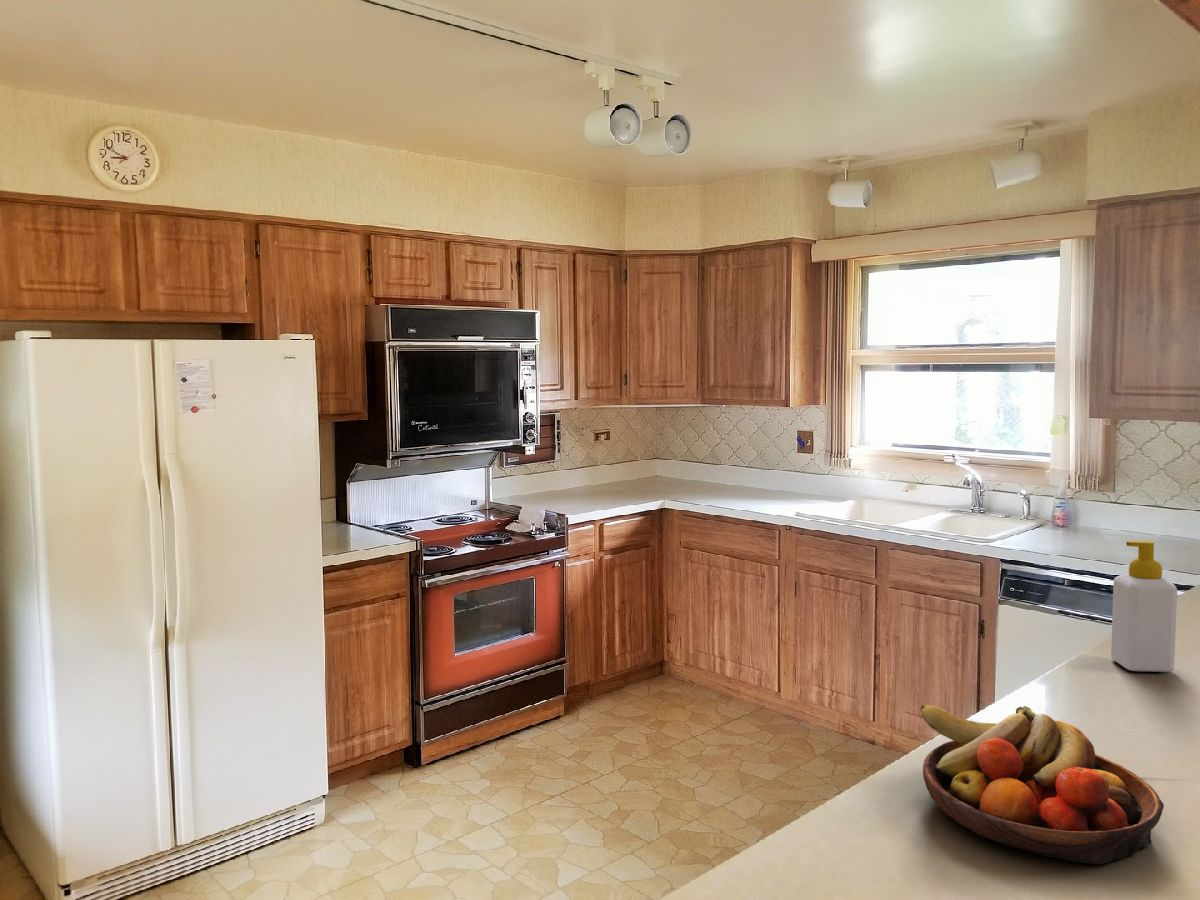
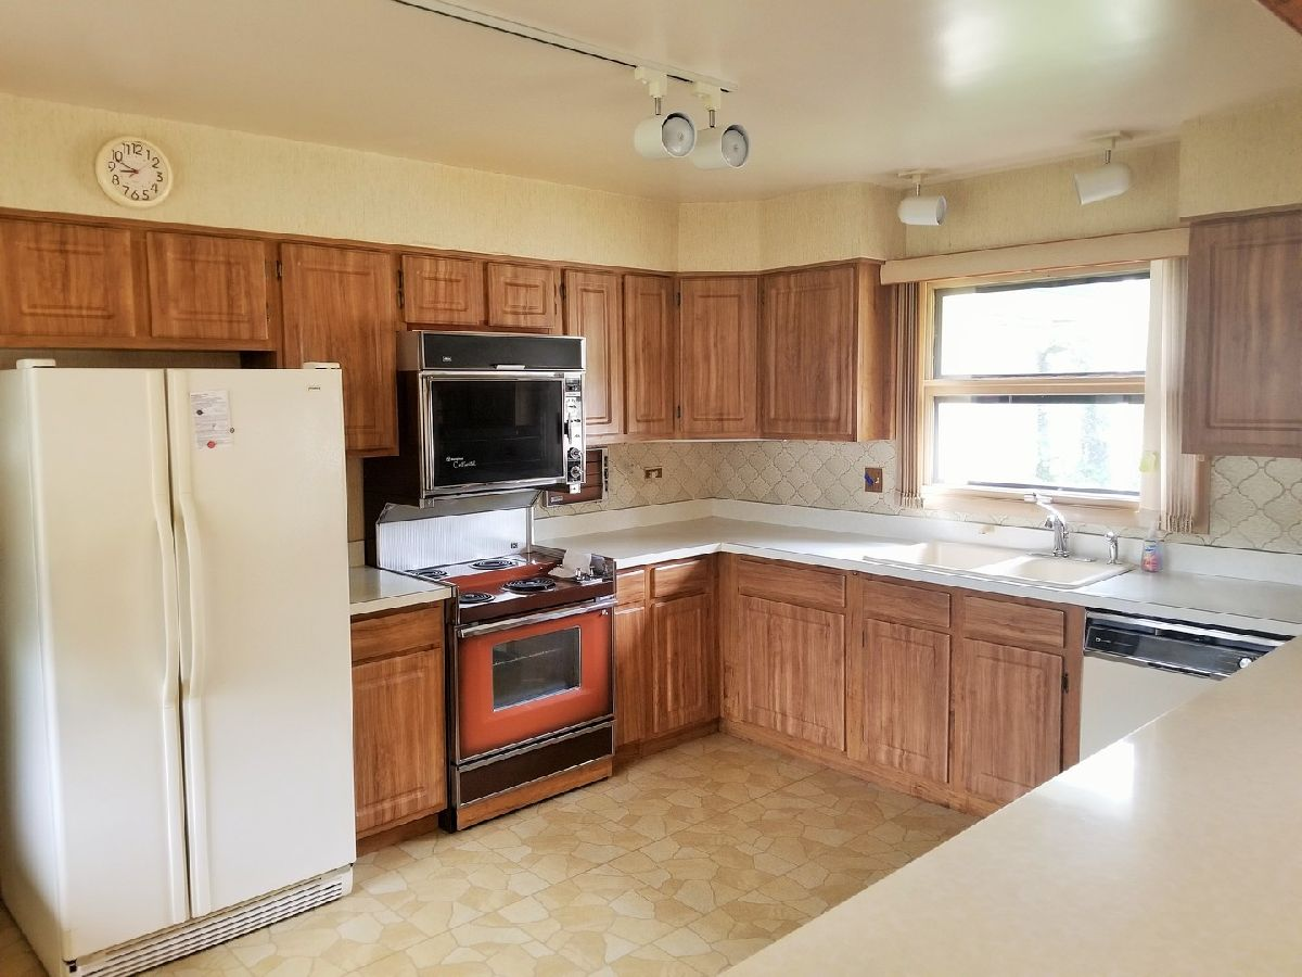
- soap bottle [1110,540,1178,673]
- fruit bowl [919,703,1165,865]
